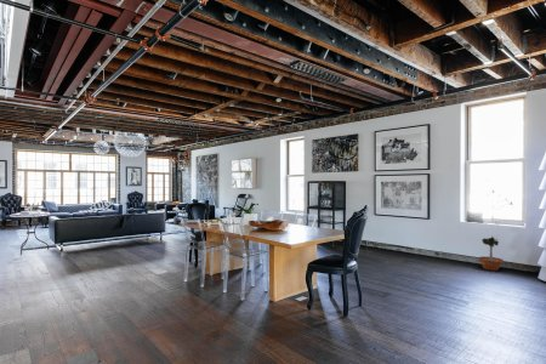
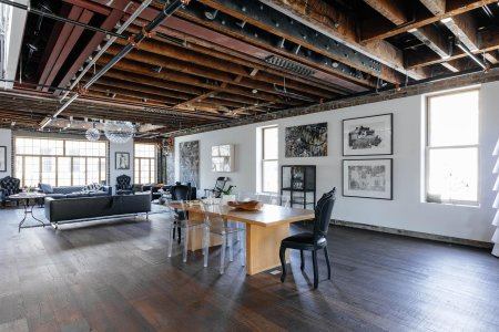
- potted tree [478,234,505,272]
